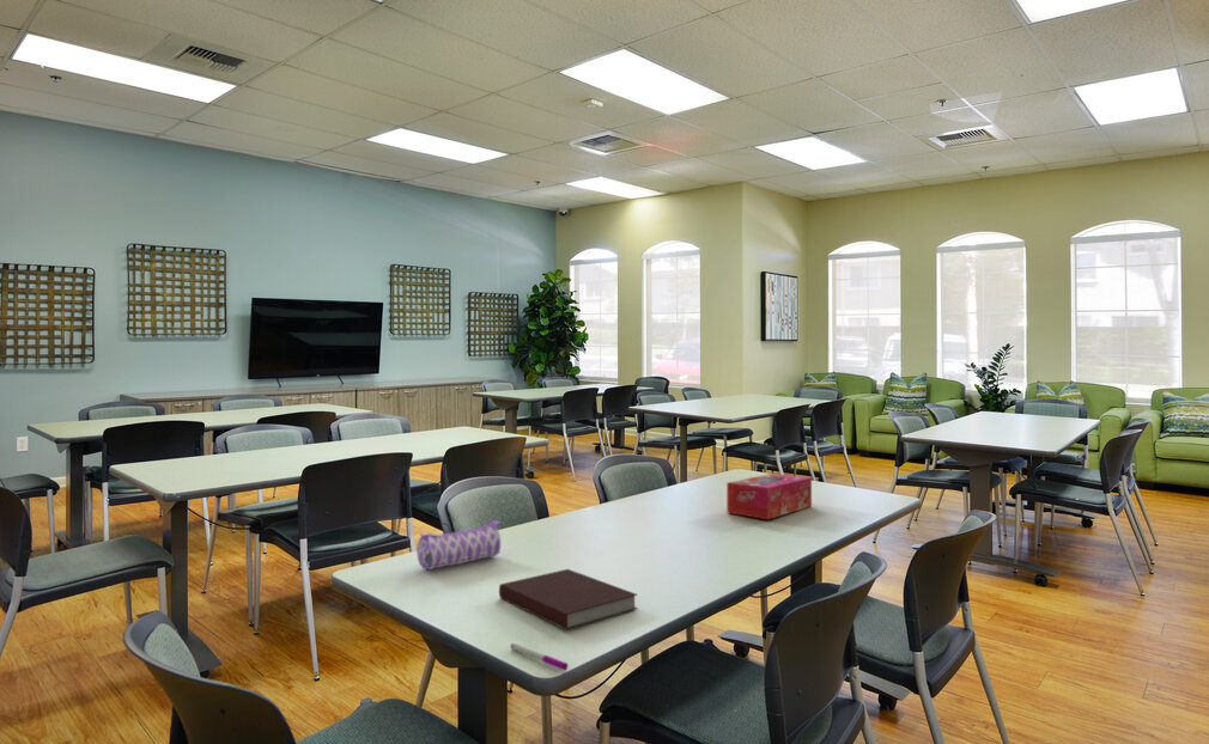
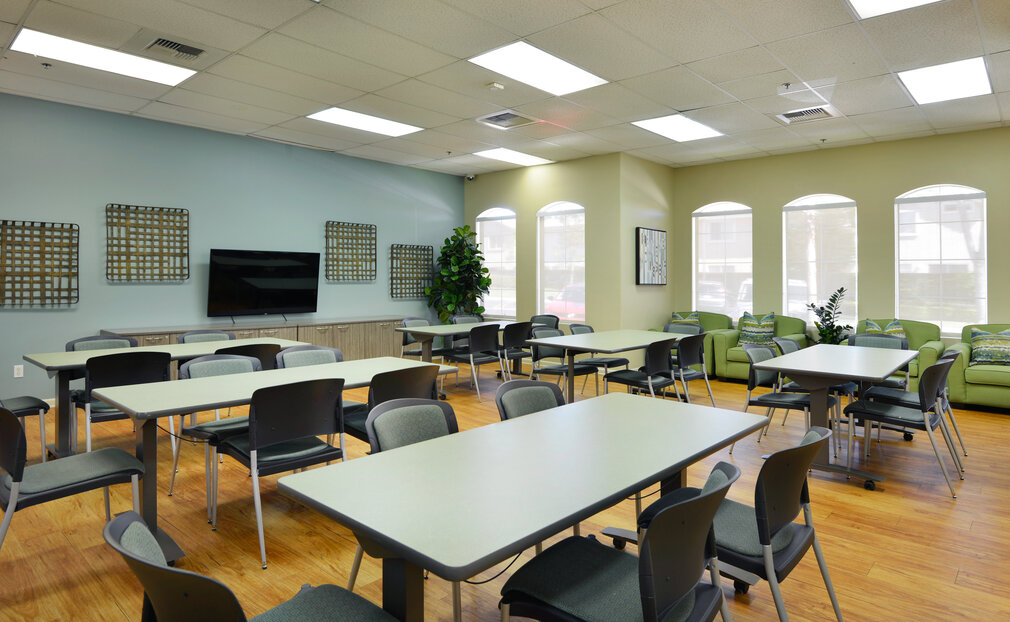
- tissue box [725,472,813,520]
- pen [510,642,570,672]
- notebook [498,568,639,630]
- pencil case [415,520,502,571]
